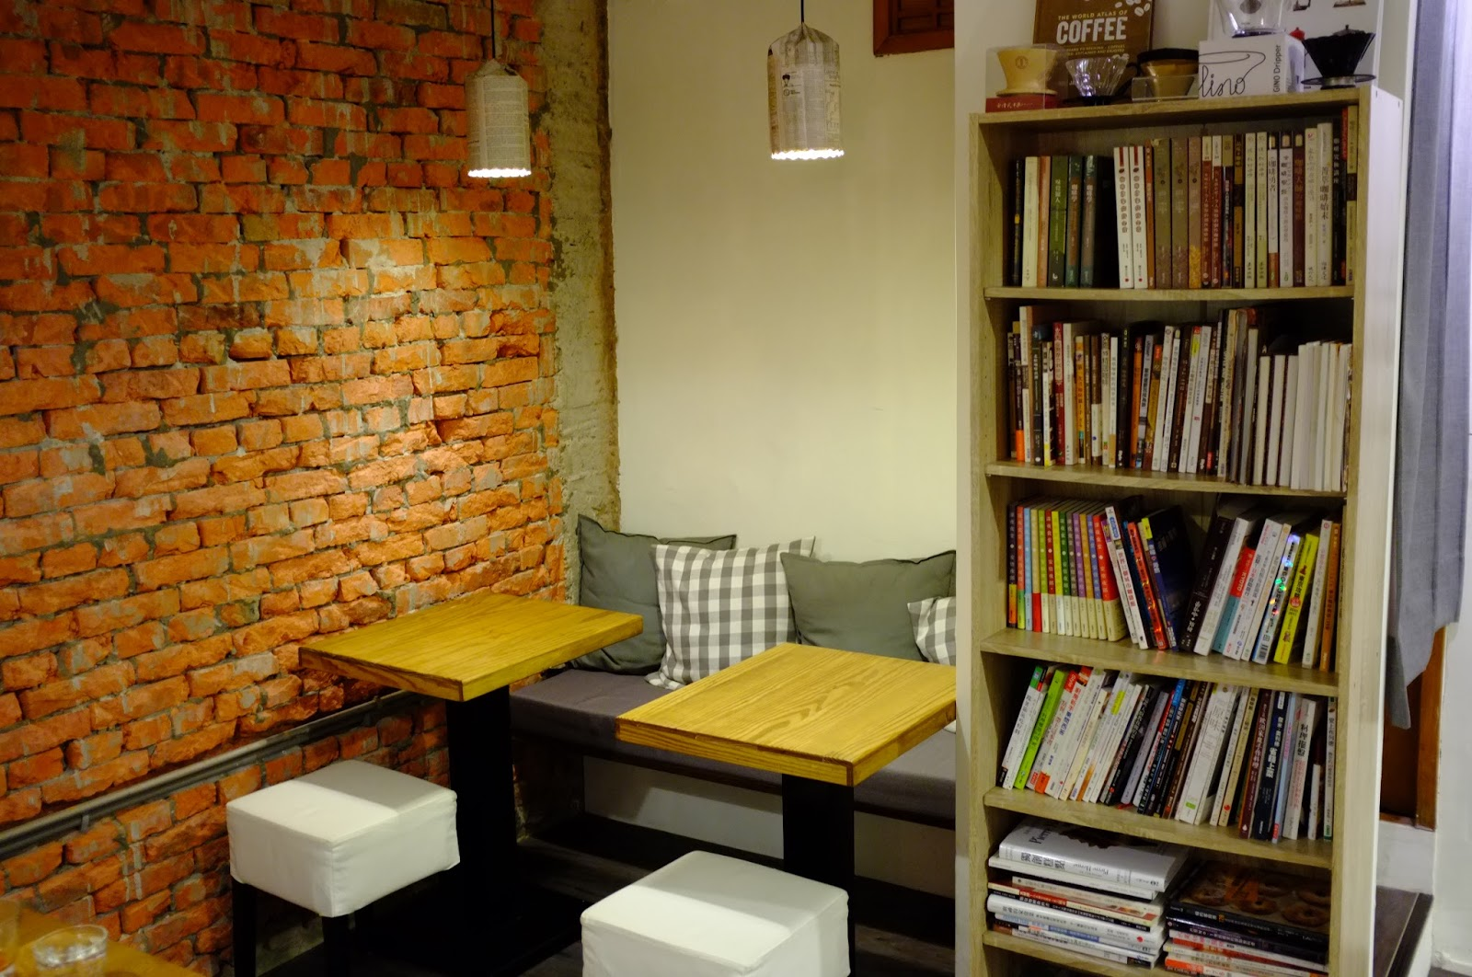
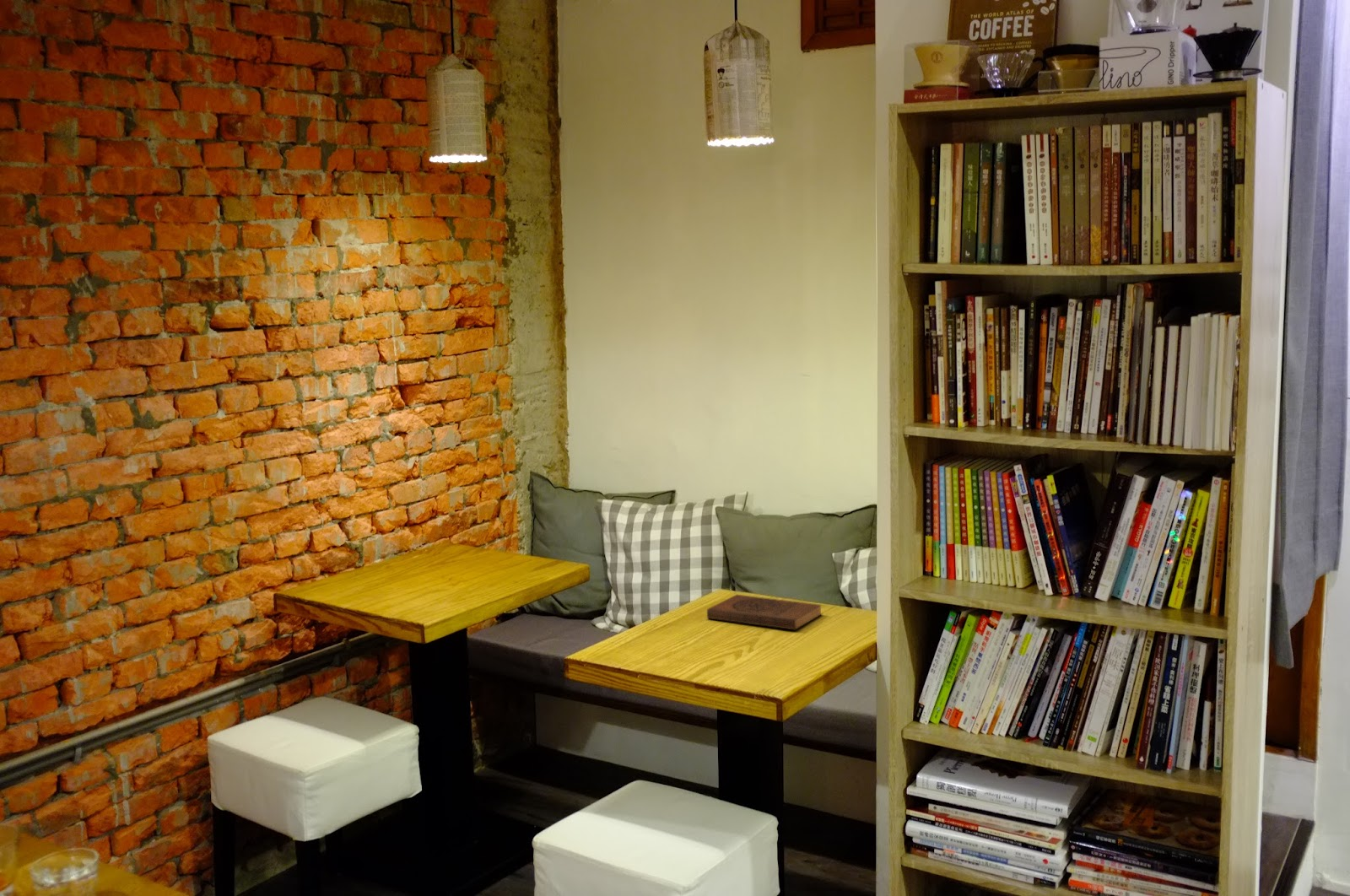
+ book [706,594,823,631]
